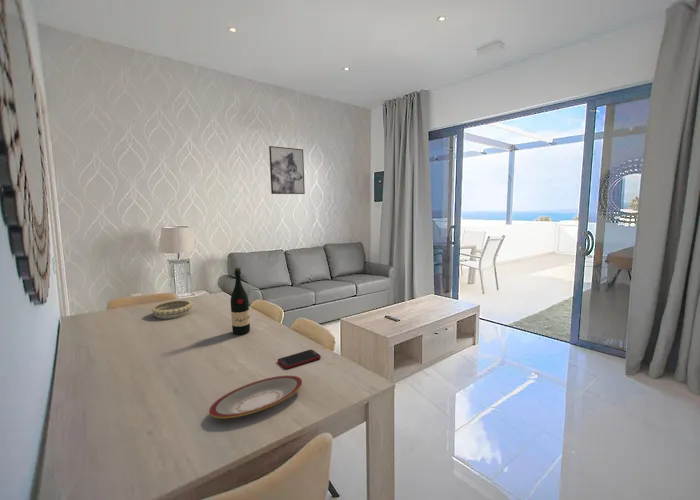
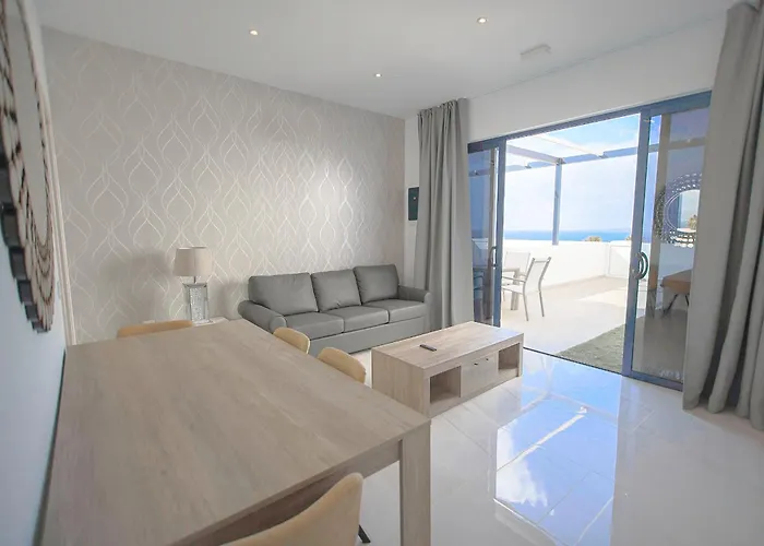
- wine bottle [230,267,251,336]
- plate [208,375,303,419]
- decorative bowl [150,300,194,320]
- cell phone [277,349,322,370]
- wall art [268,145,306,195]
